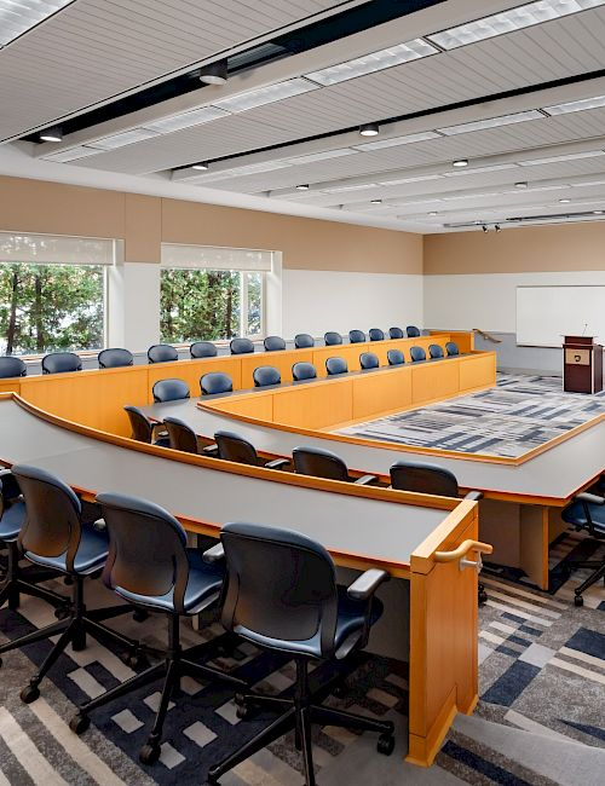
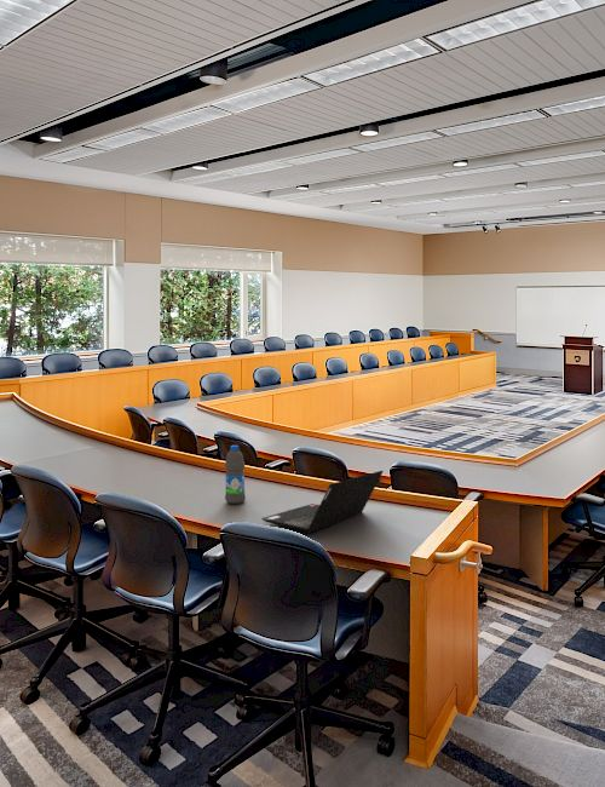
+ laptop computer [260,470,384,534]
+ water bottle [224,444,247,505]
